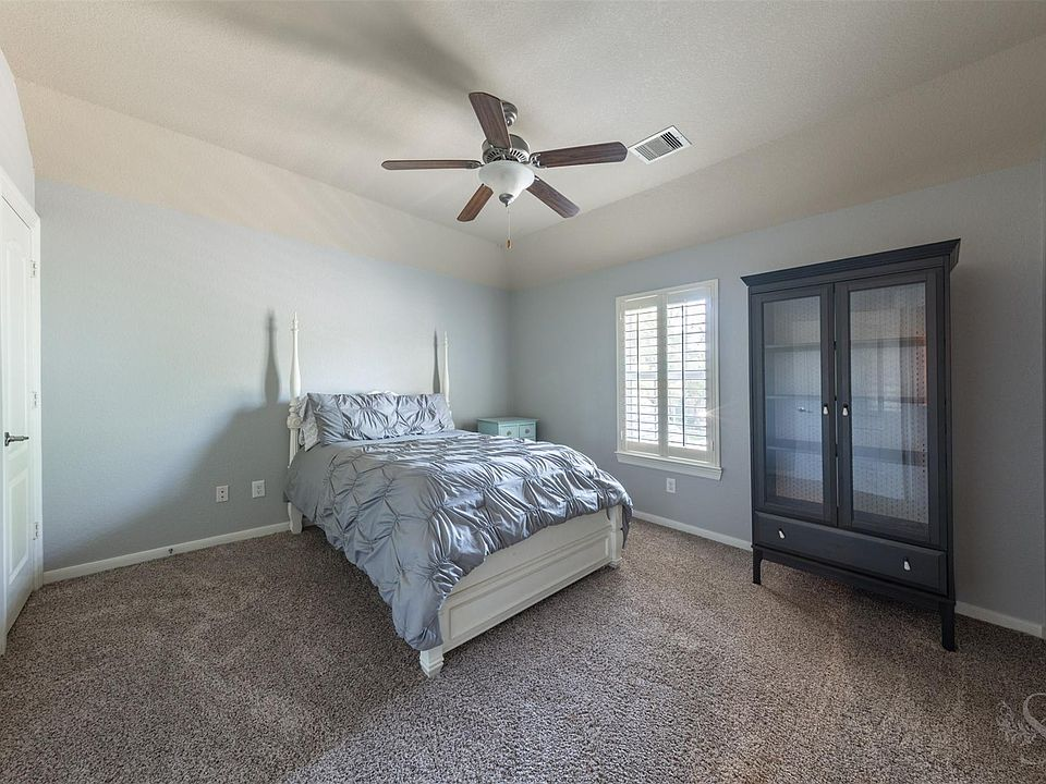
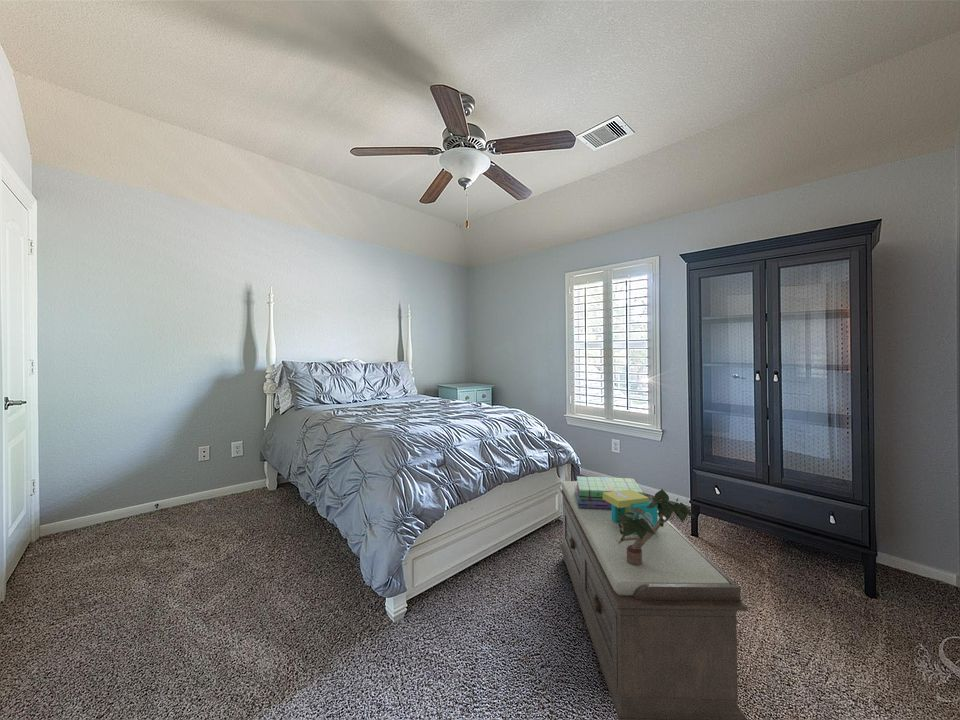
+ stack of books [574,475,645,510]
+ potted plant [617,488,696,566]
+ decorative box [603,490,658,534]
+ bench [558,480,749,720]
